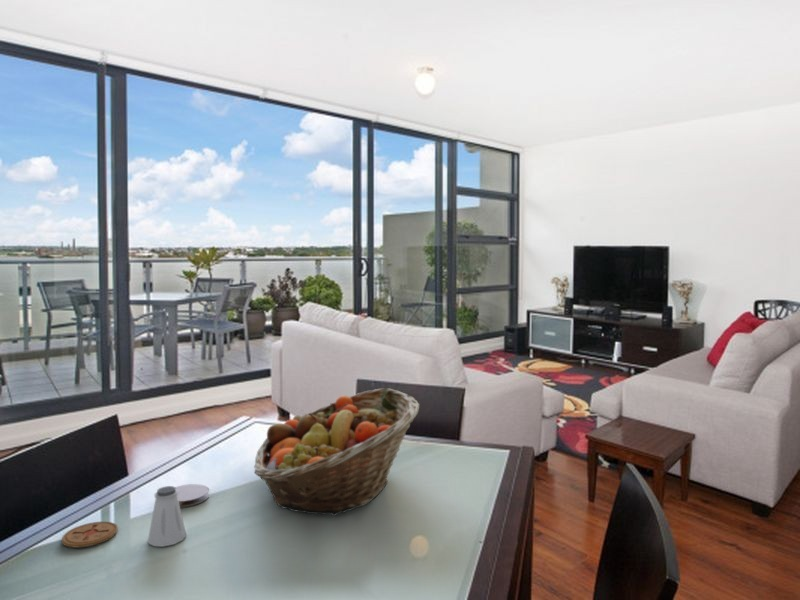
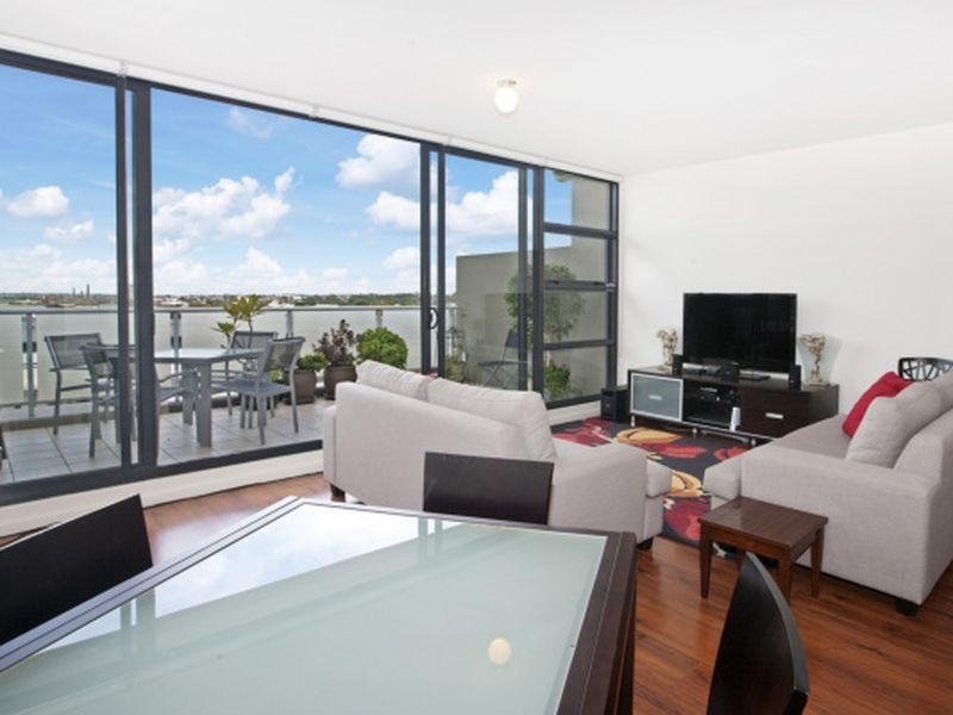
- coaster [175,483,210,508]
- fruit basket [253,387,421,517]
- coaster [61,521,119,548]
- saltshaker [147,485,188,547]
